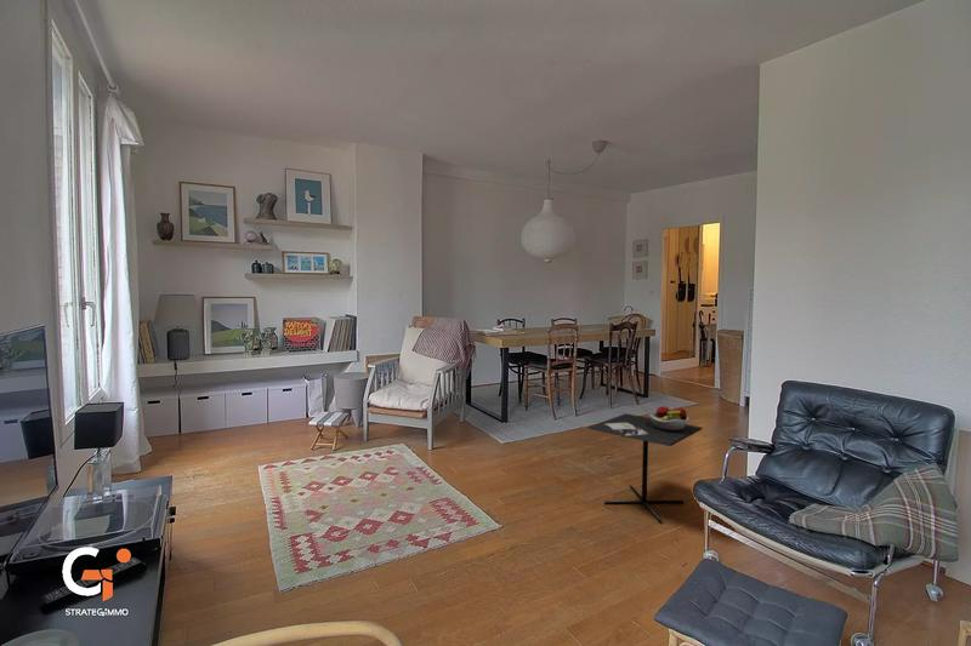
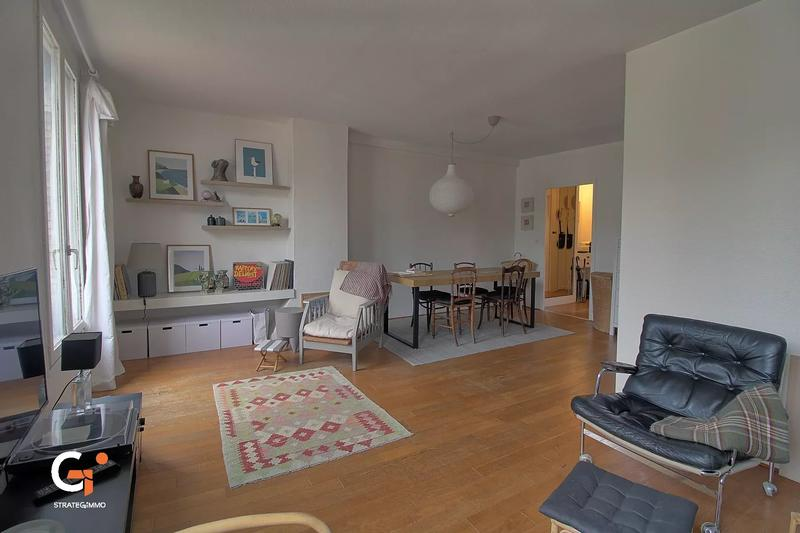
- kitchen table [587,405,703,522]
